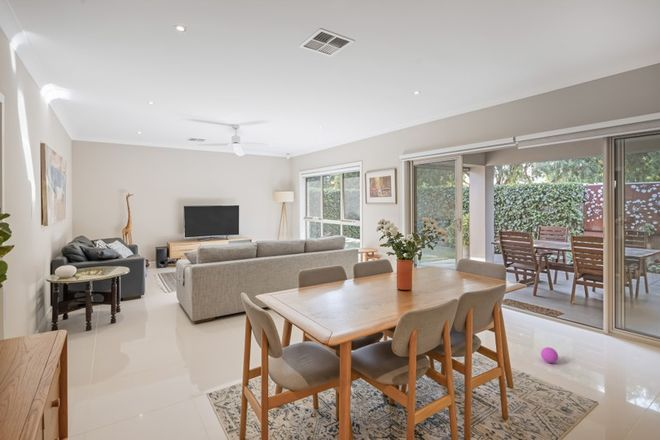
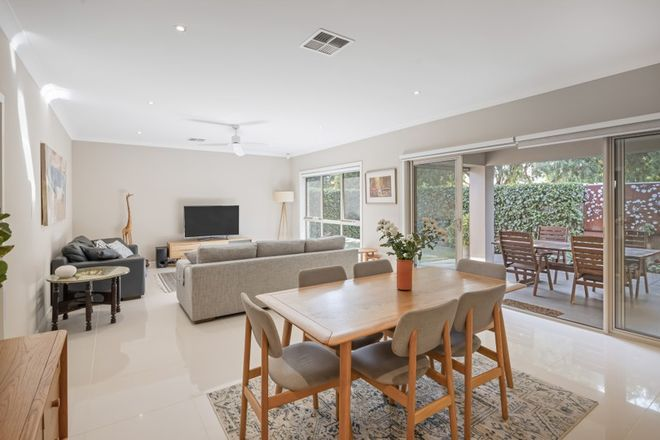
- ball [540,346,559,364]
